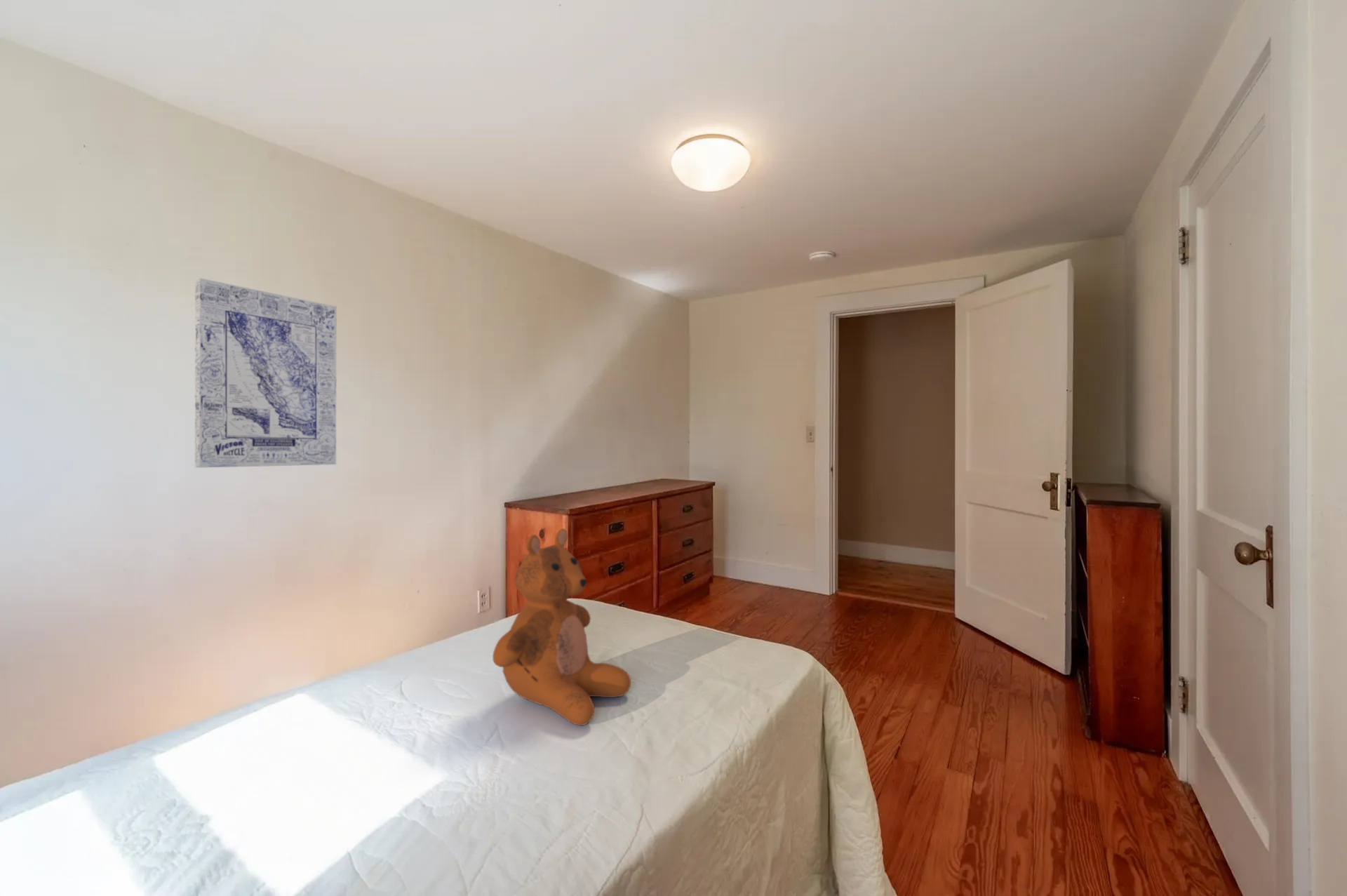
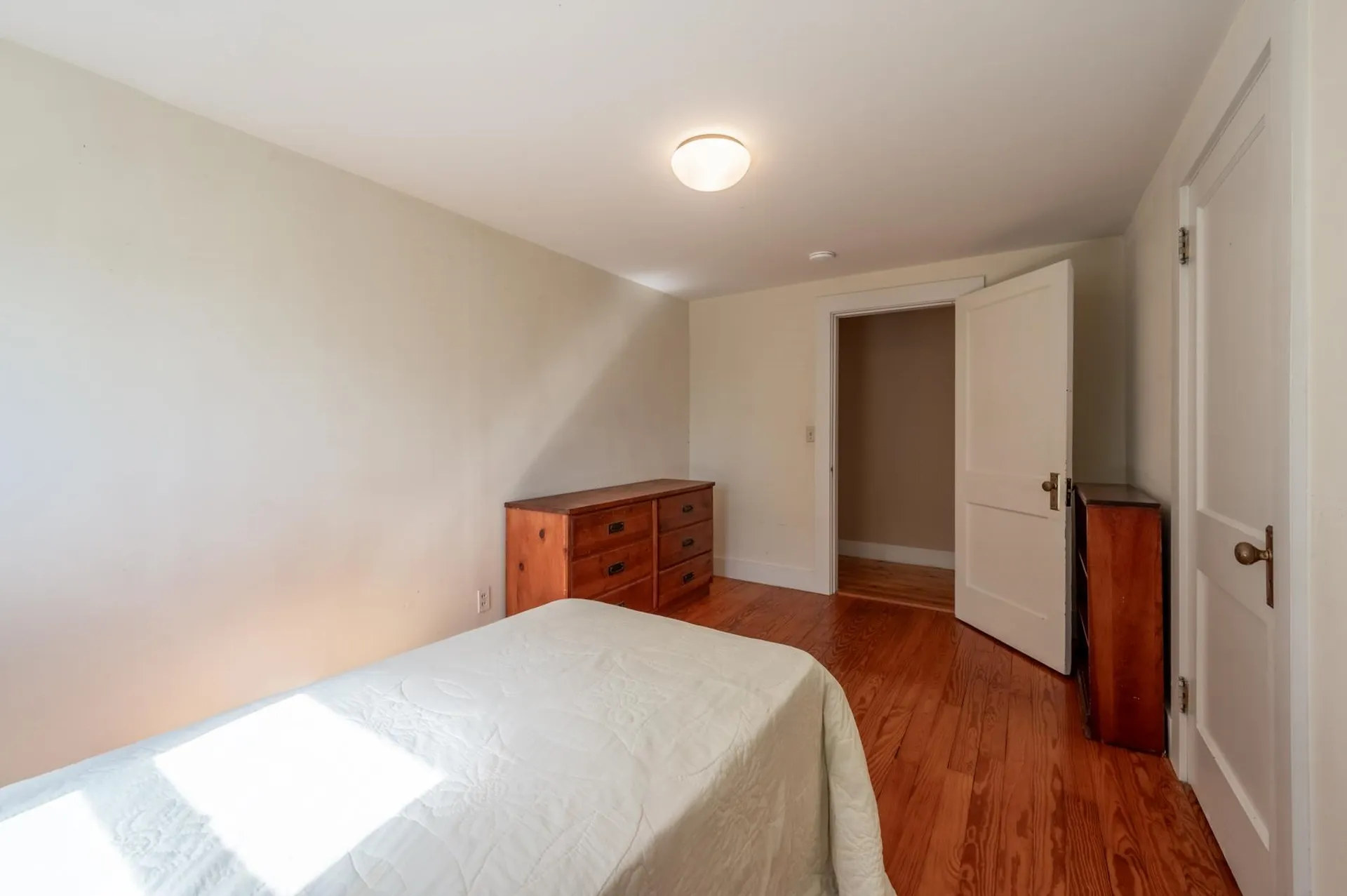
- teddy bear [492,528,631,726]
- wall art [194,277,337,468]
